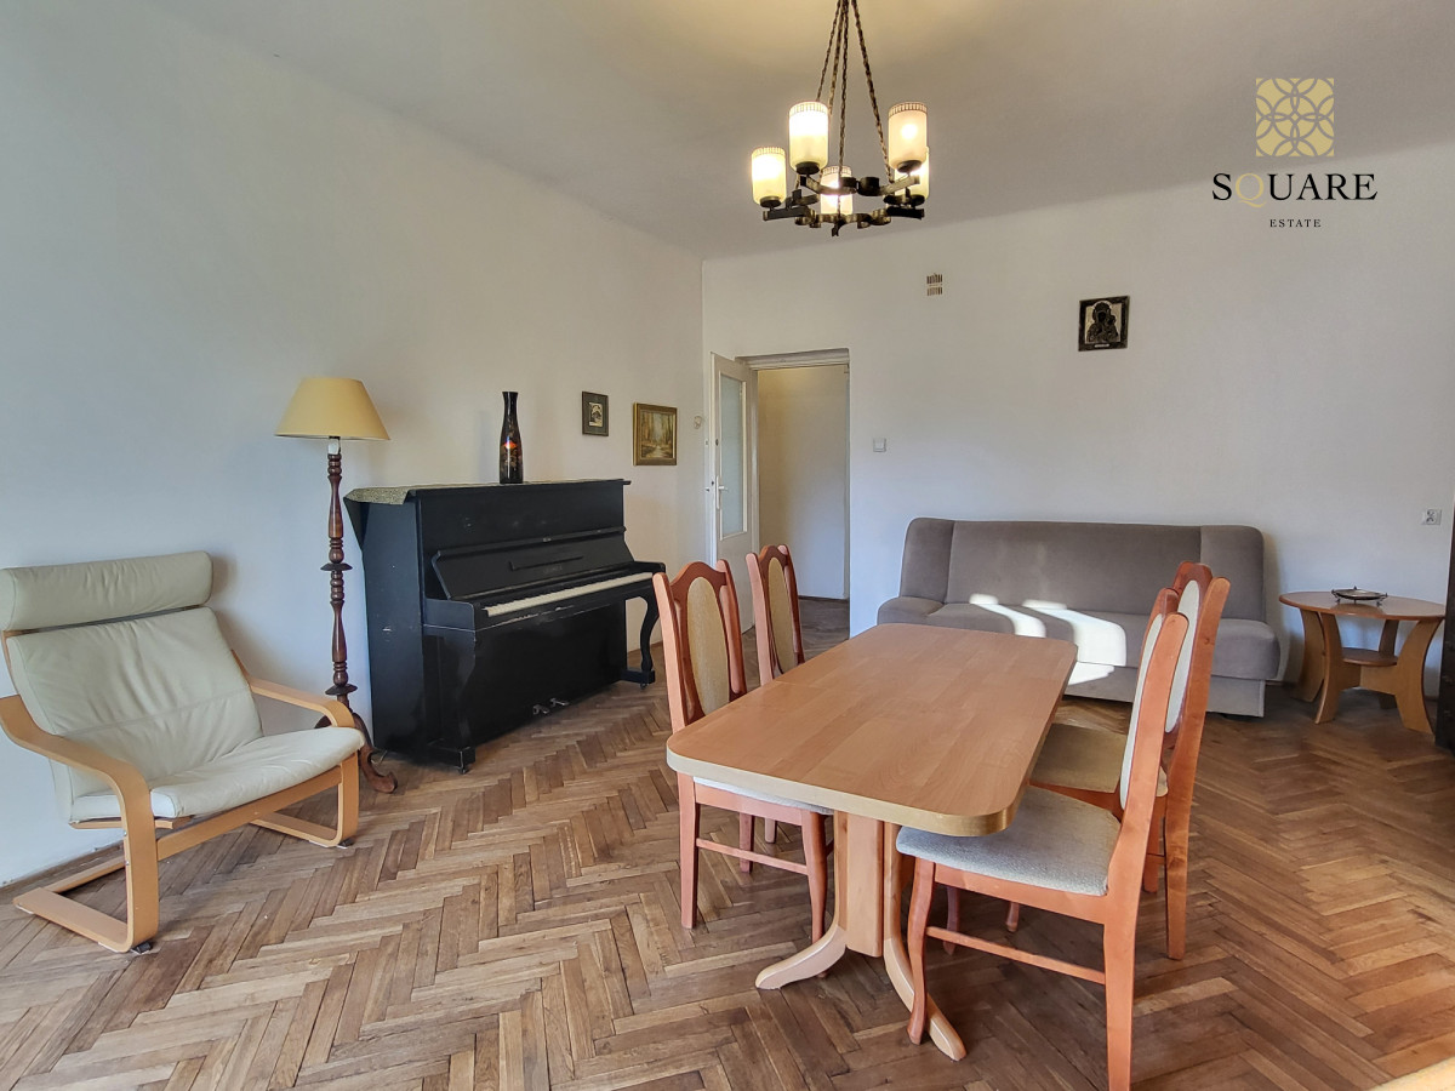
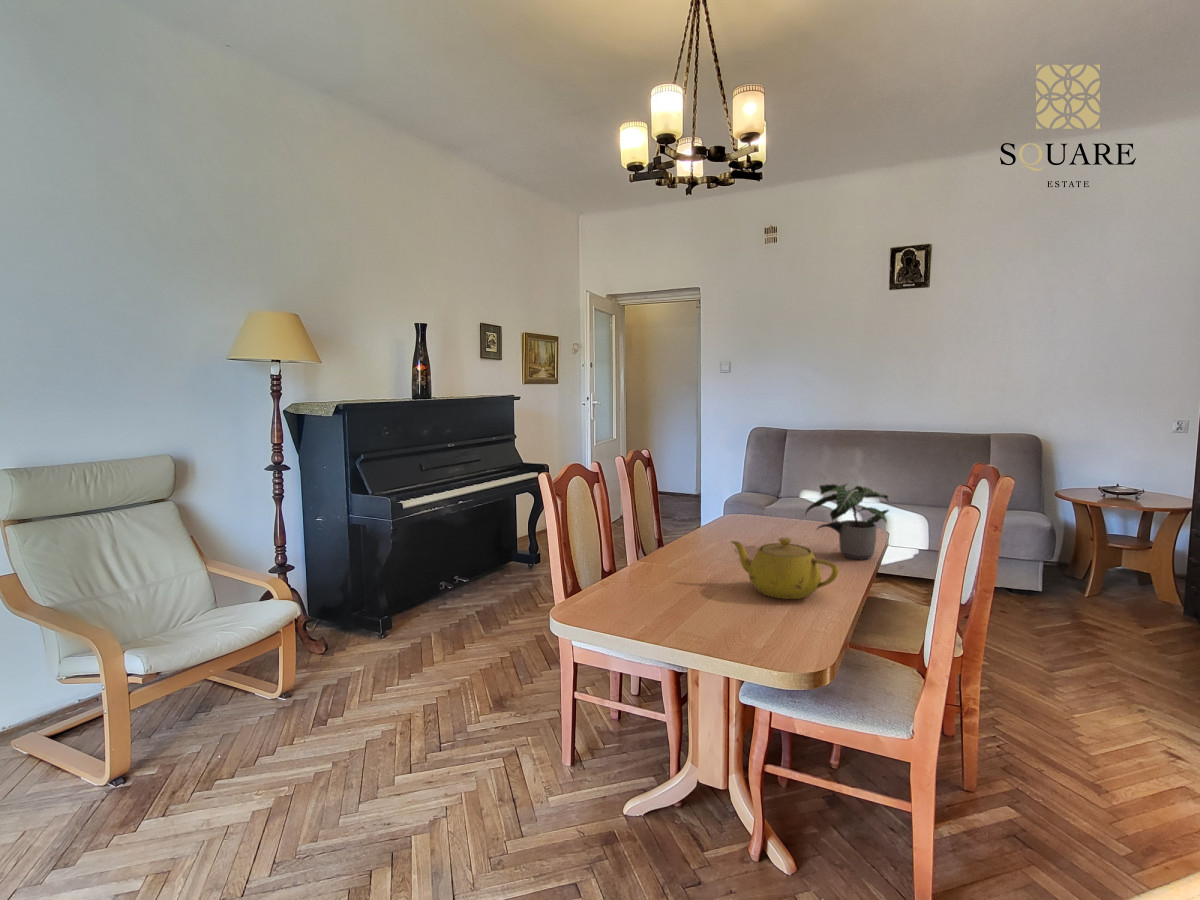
+ teapot [729,536,840,600]
+ potted plant [804,482,890,560]
